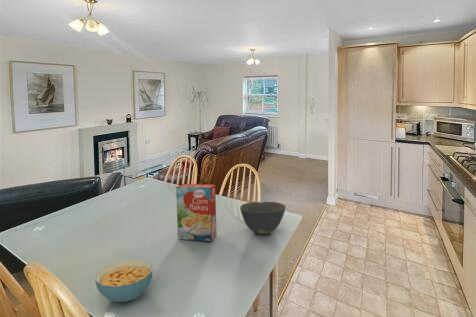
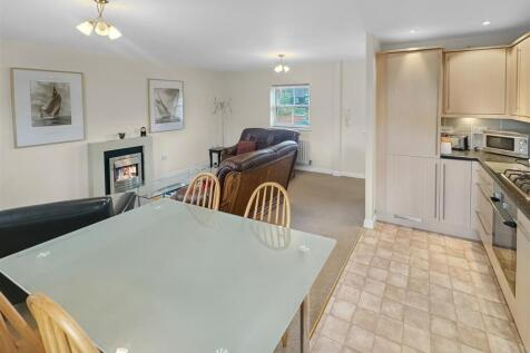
- bowl [239,201,287,235]
- cereal box [175,183,217,242]
- cereal bowl [95,260,154,303]
